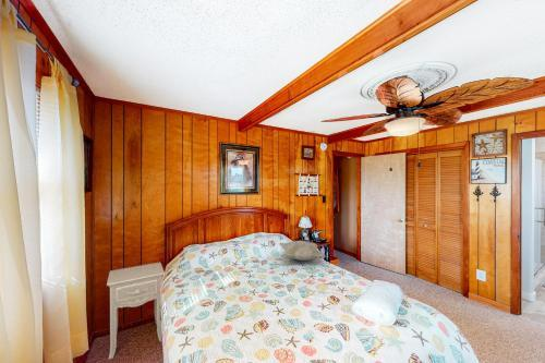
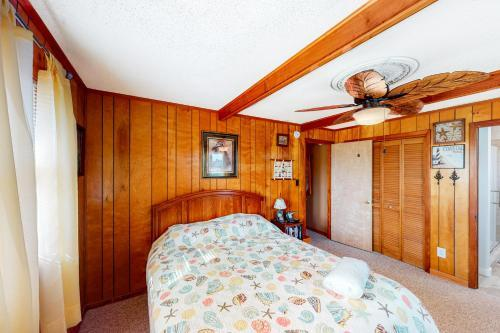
- decorative pillow [280,240,326,262]
- nightstand [106,262,166,360]
